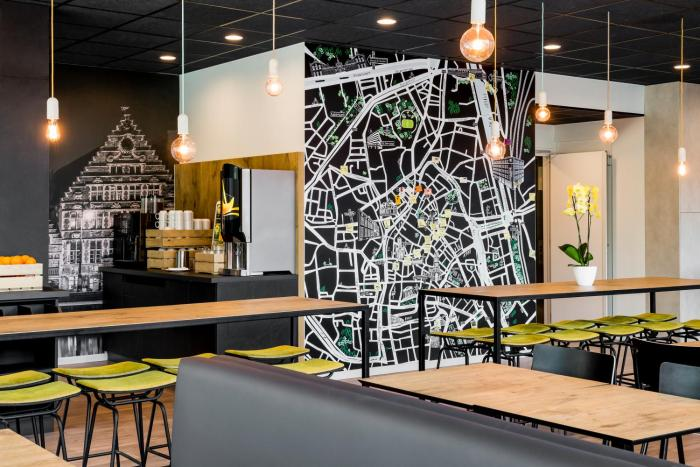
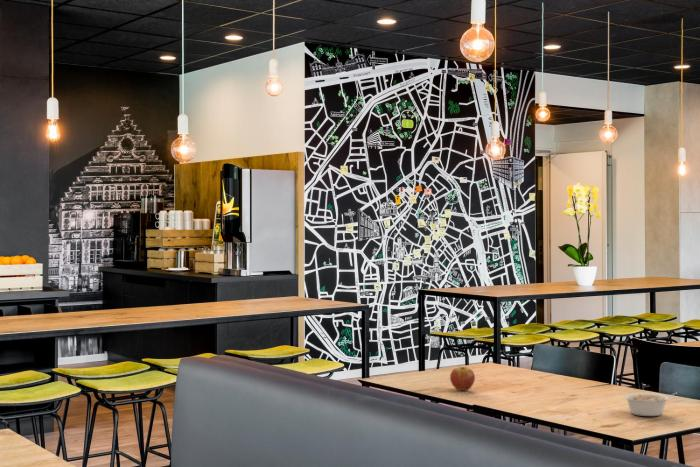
+ fruit [449,366,476,391]
+ legume [623,392,677,417]
